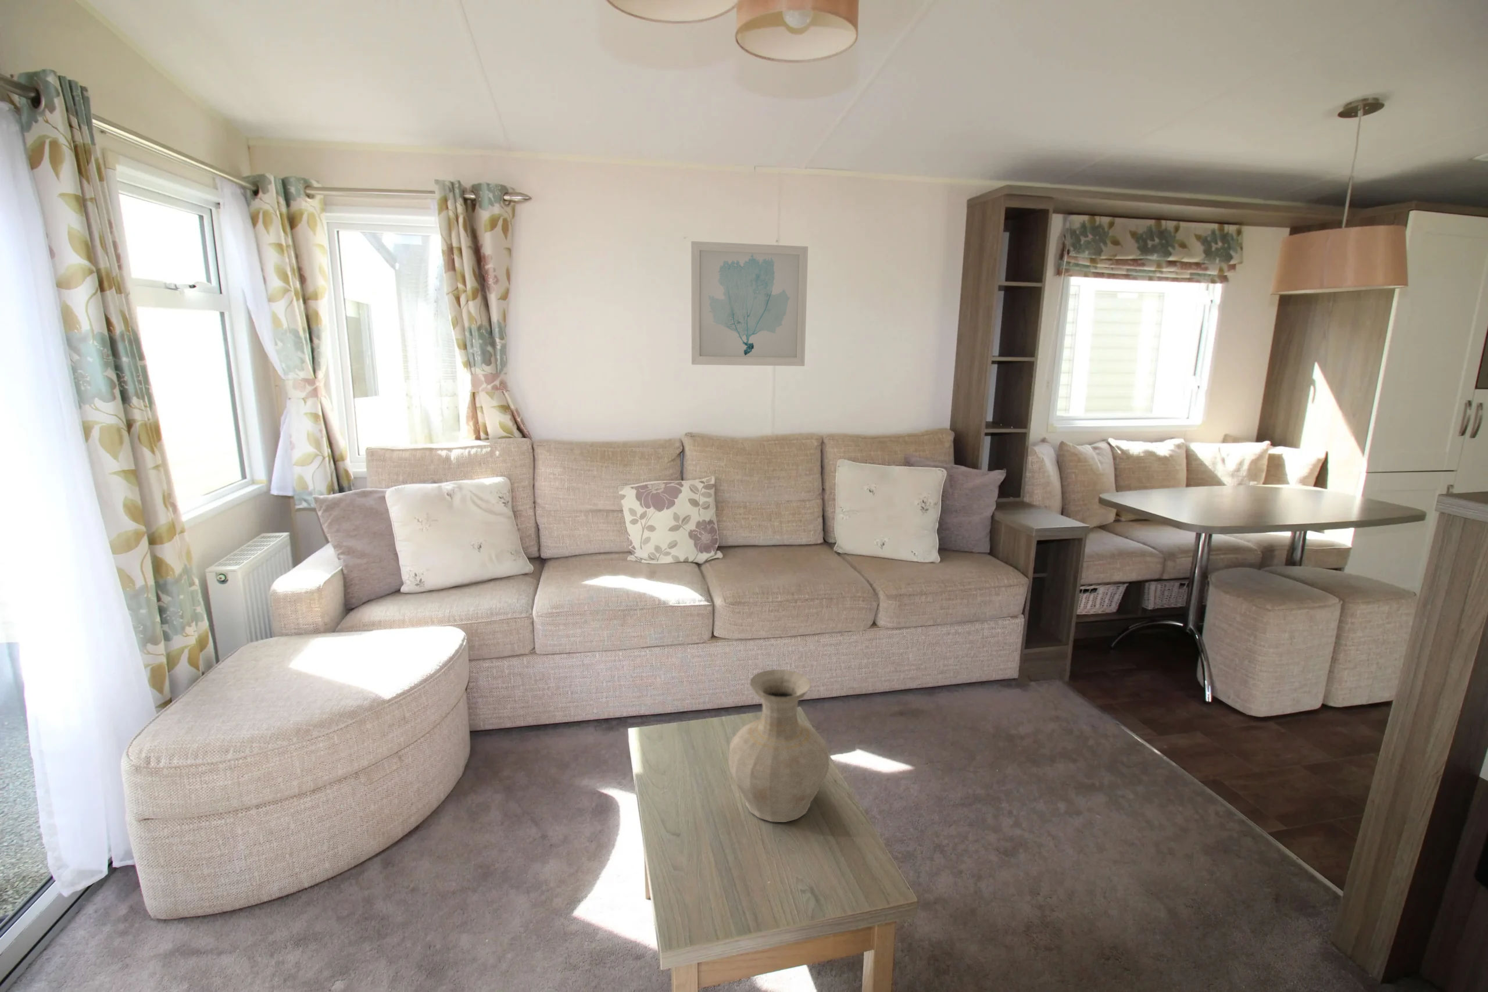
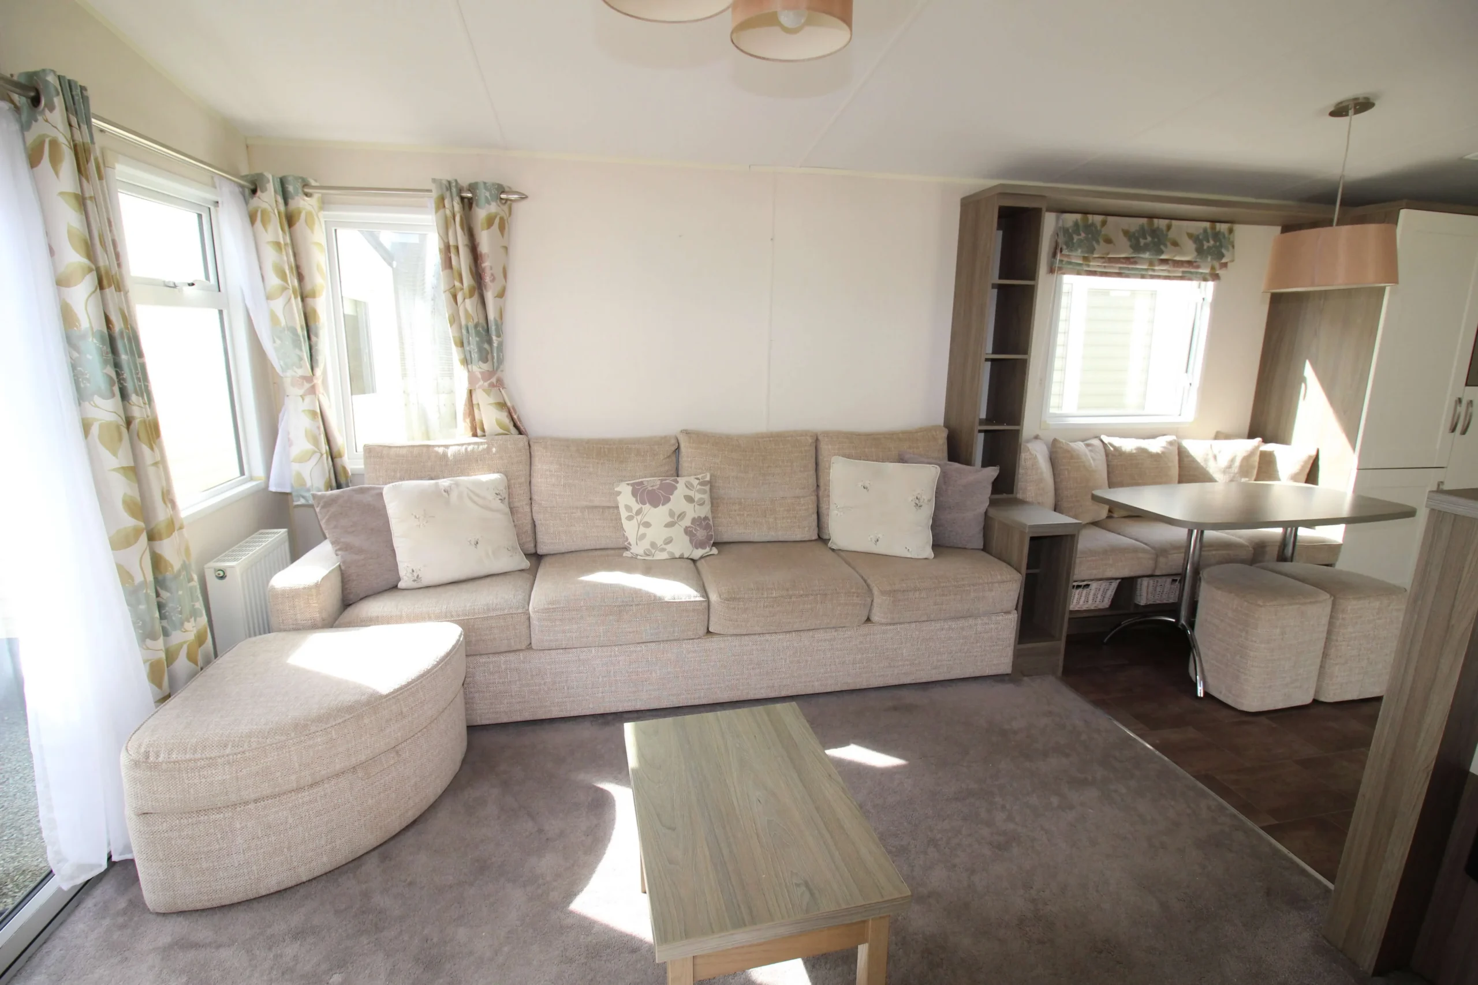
- vase [727,669,830,823]
- wall art [691,240,808,366]
